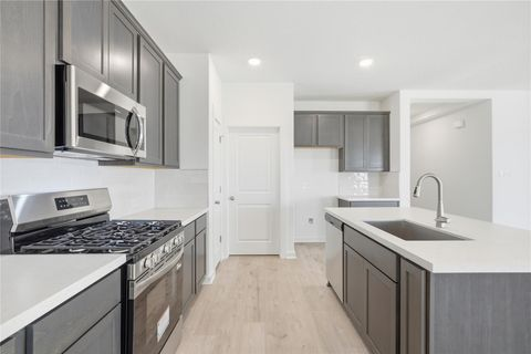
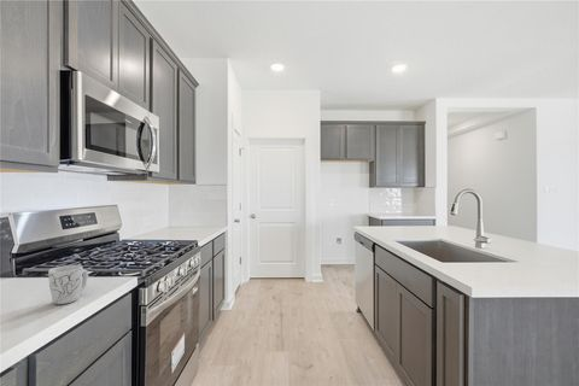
+ mug [47,264,89,305]
